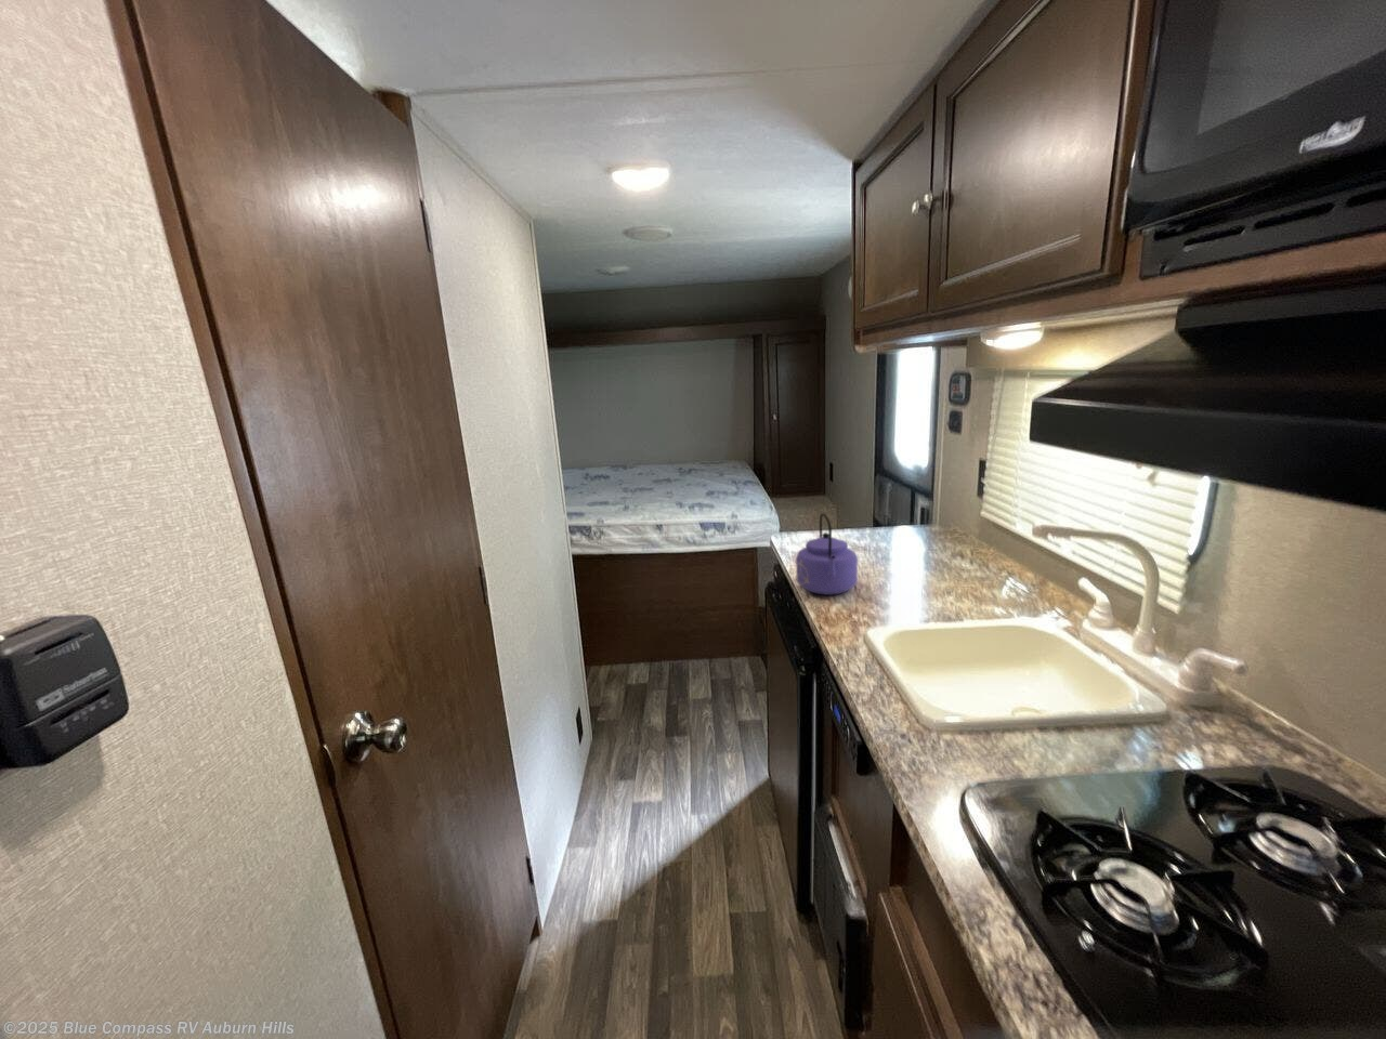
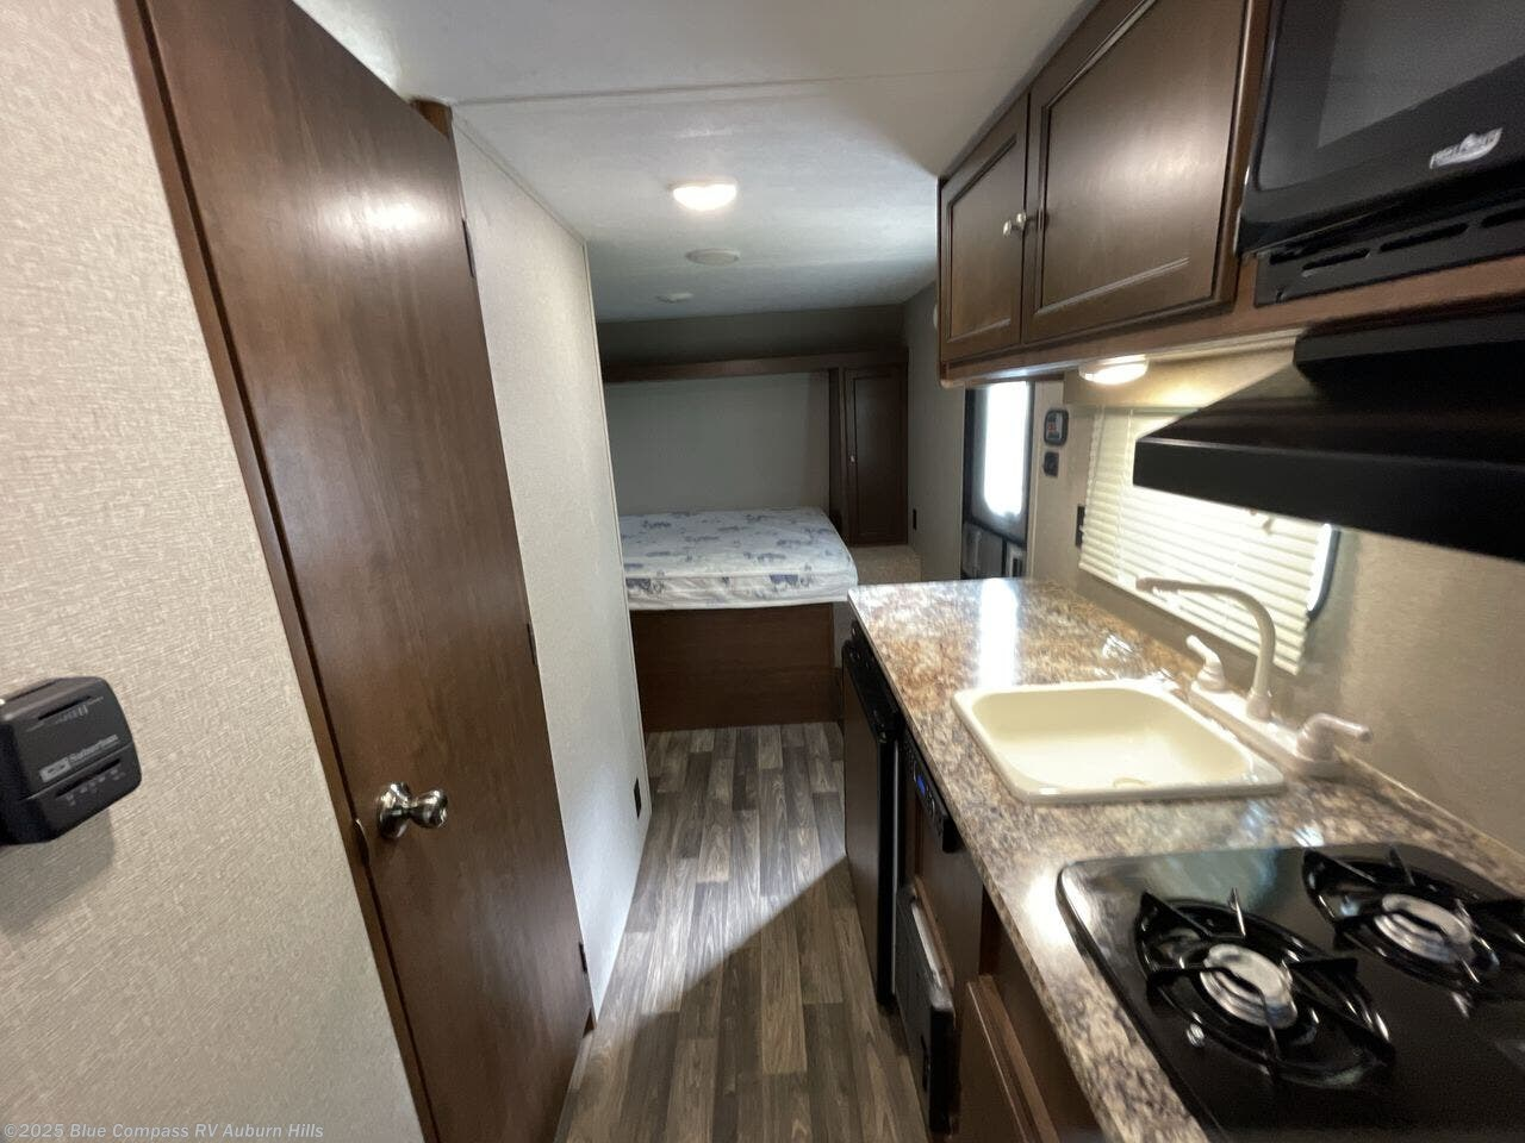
- kettle [794,512,859,596]
